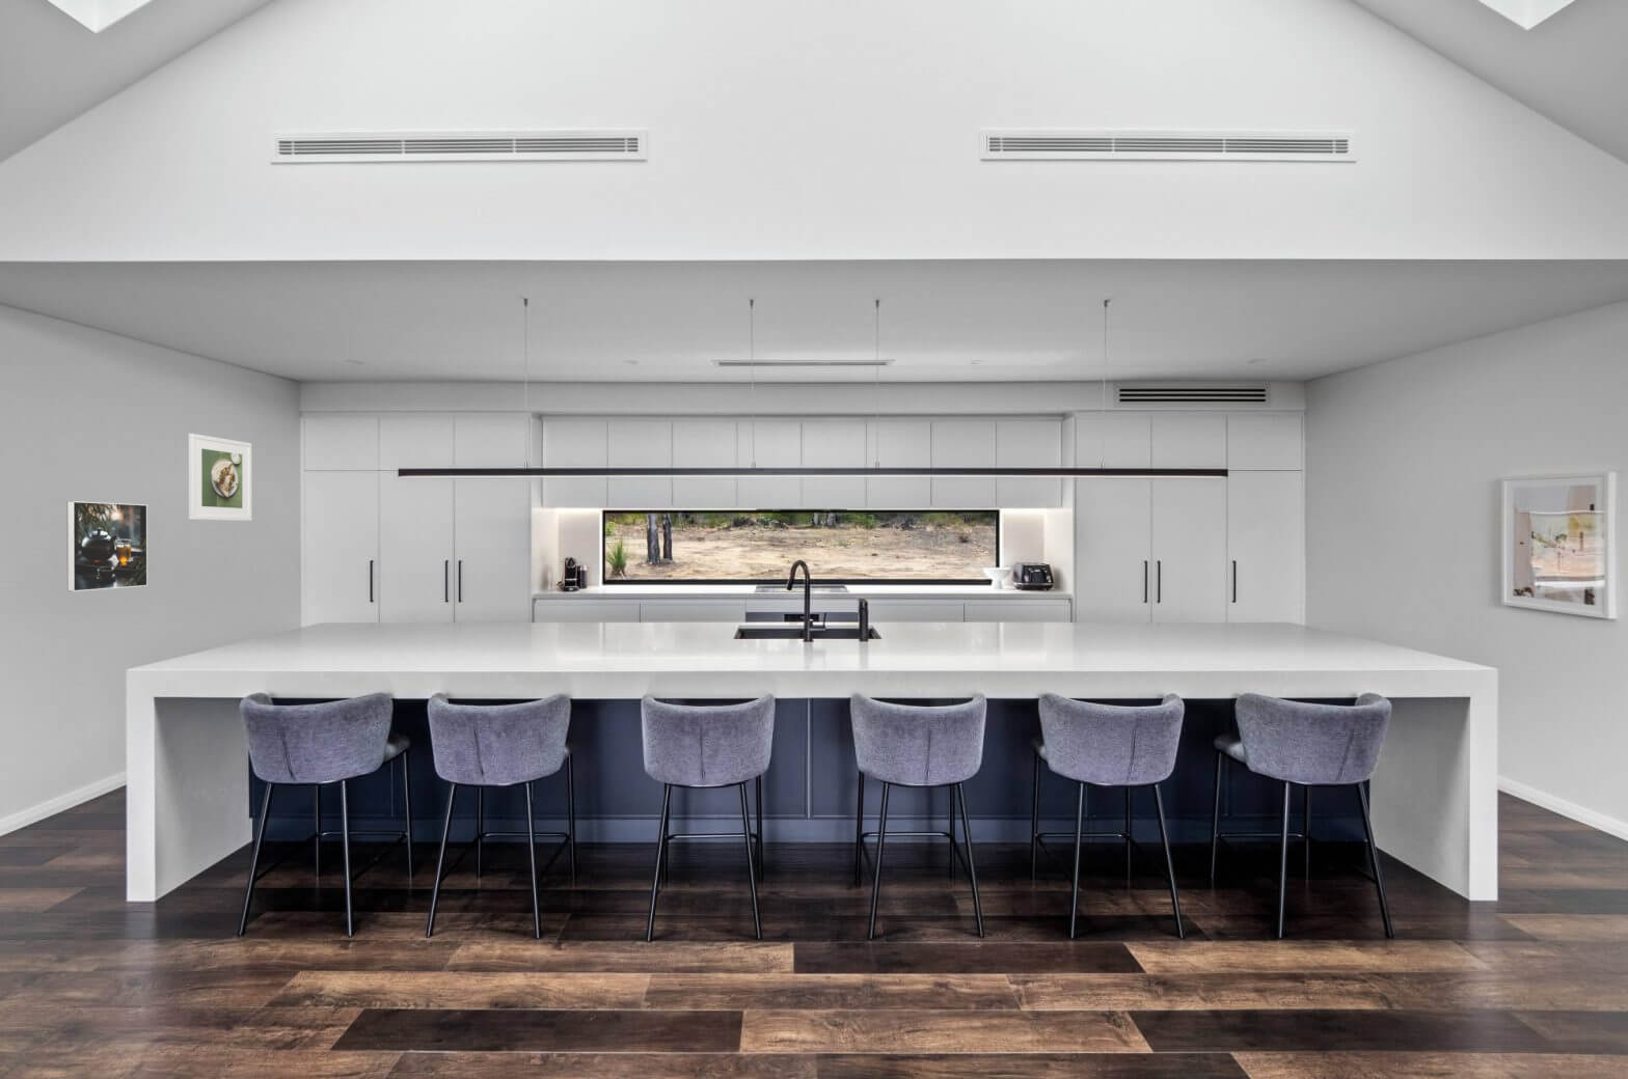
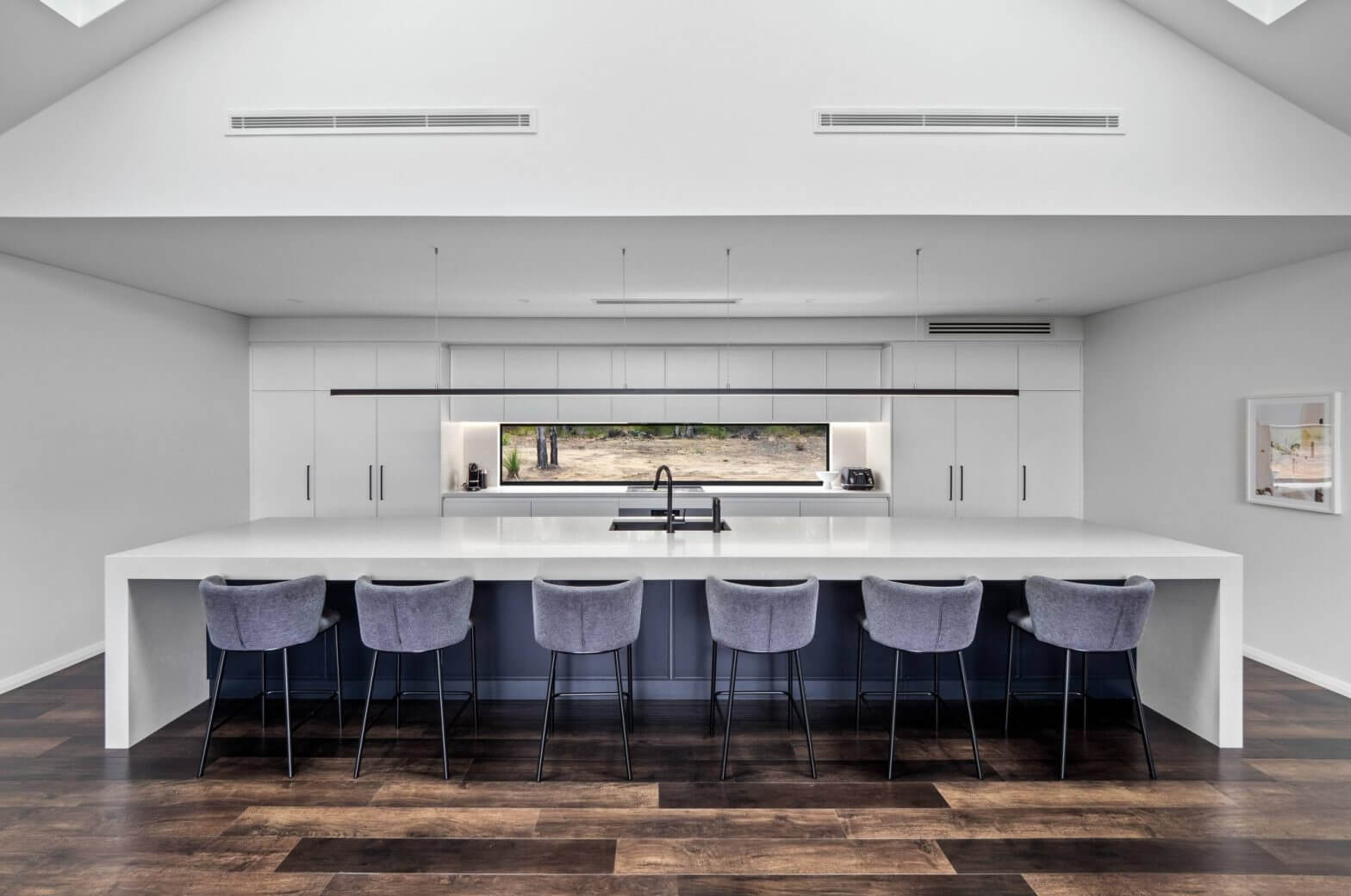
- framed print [188,432,252,521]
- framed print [66,500,148,592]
